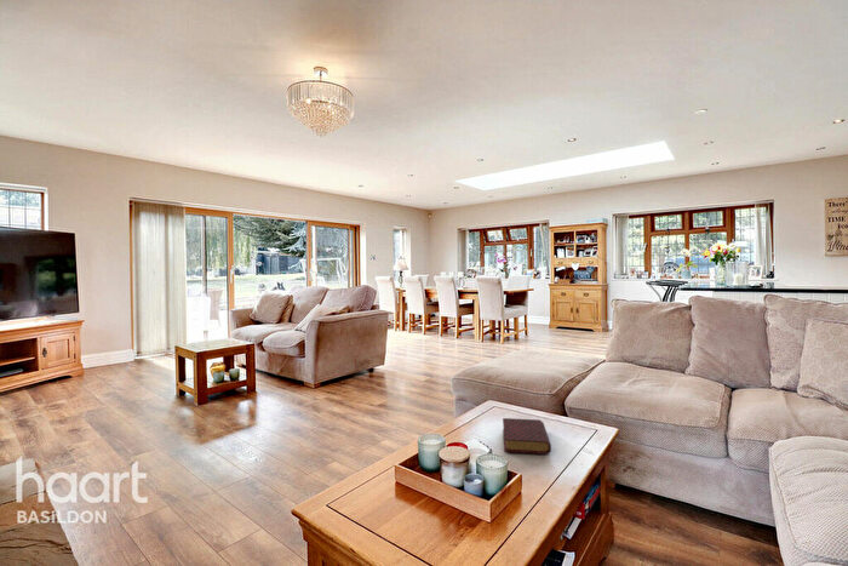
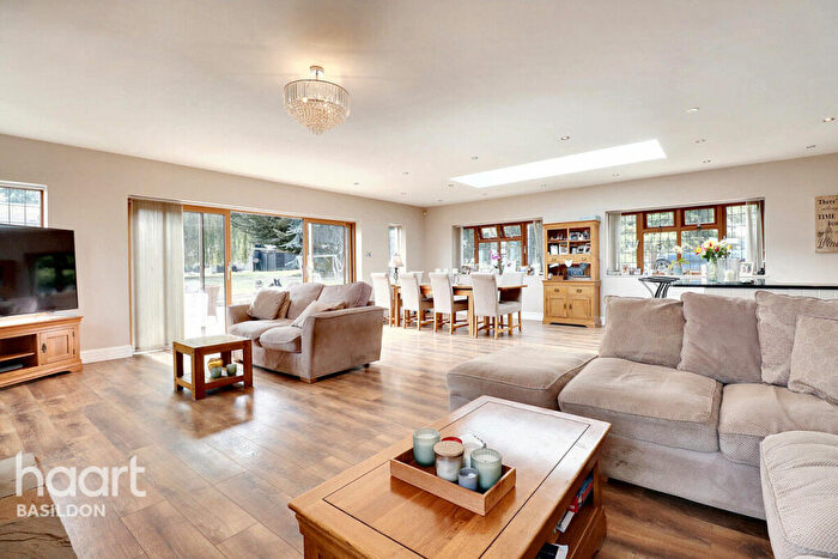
- book [502,417,552,456]
